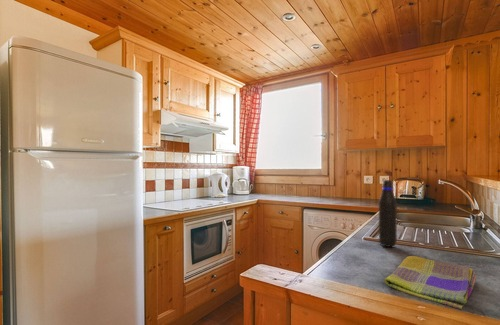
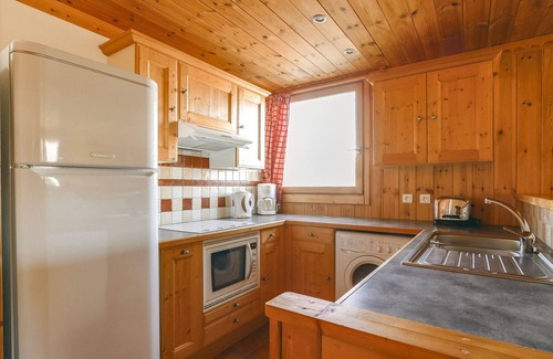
- water bottle [378,179,398,248]
- dish towel [383,255,478,310]
